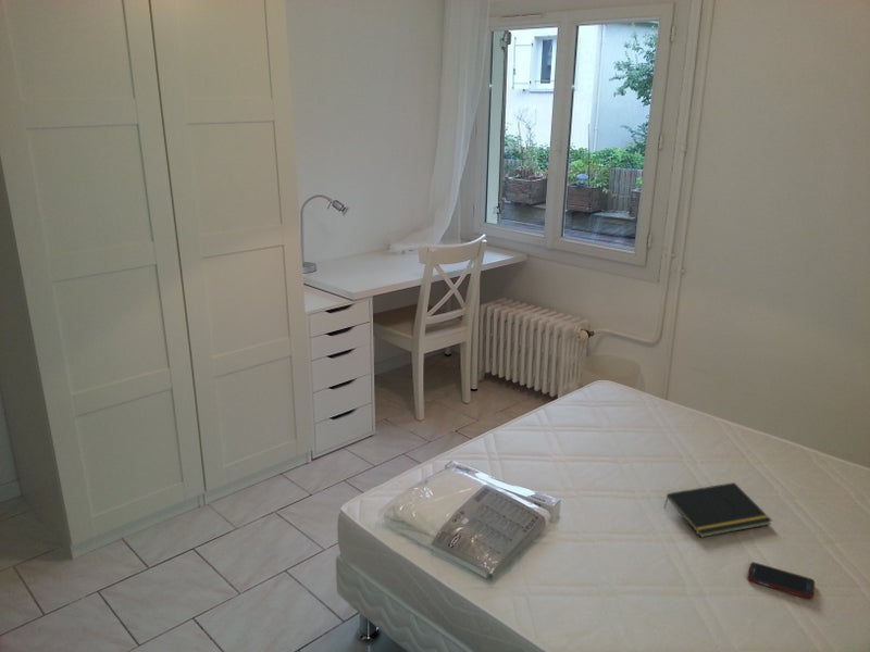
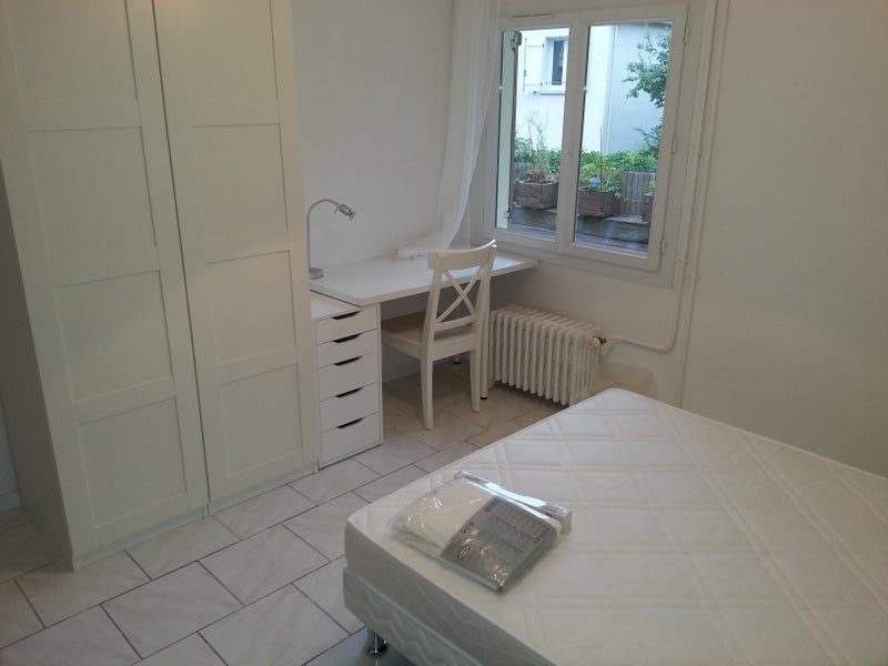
- notepad [663,481,773,538]
- cell phone [746,562,816,600]
